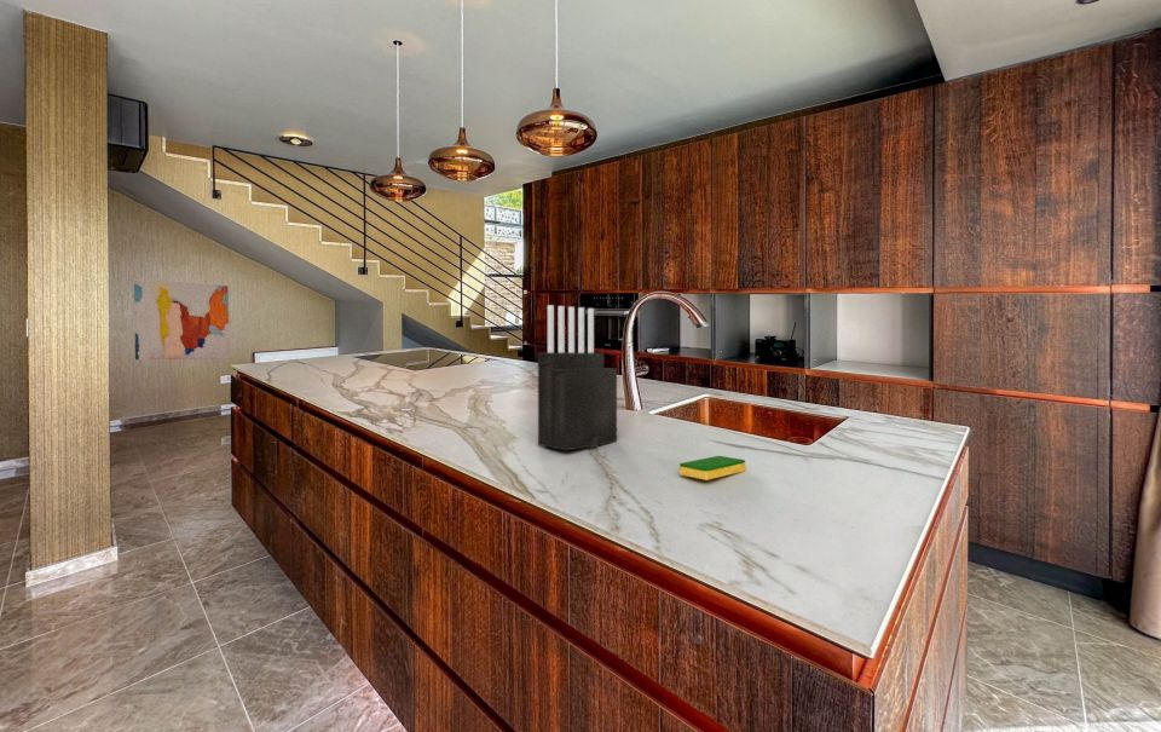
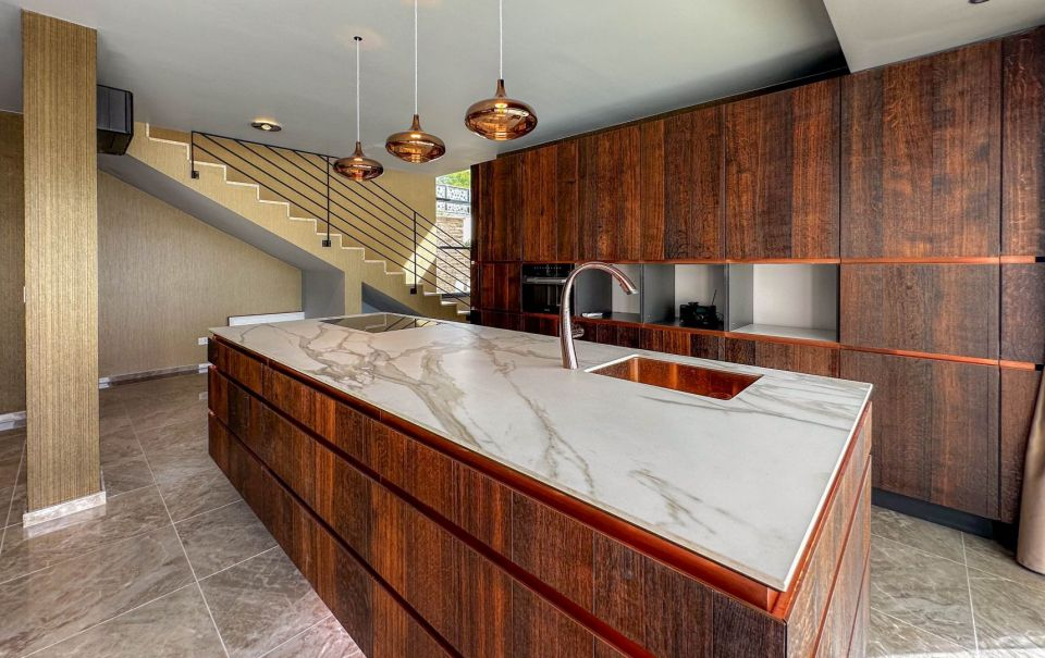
- knife block [537,304,618,451]
- dish sponge [678,455,746,482]
- wall art [133,277,231,361]
